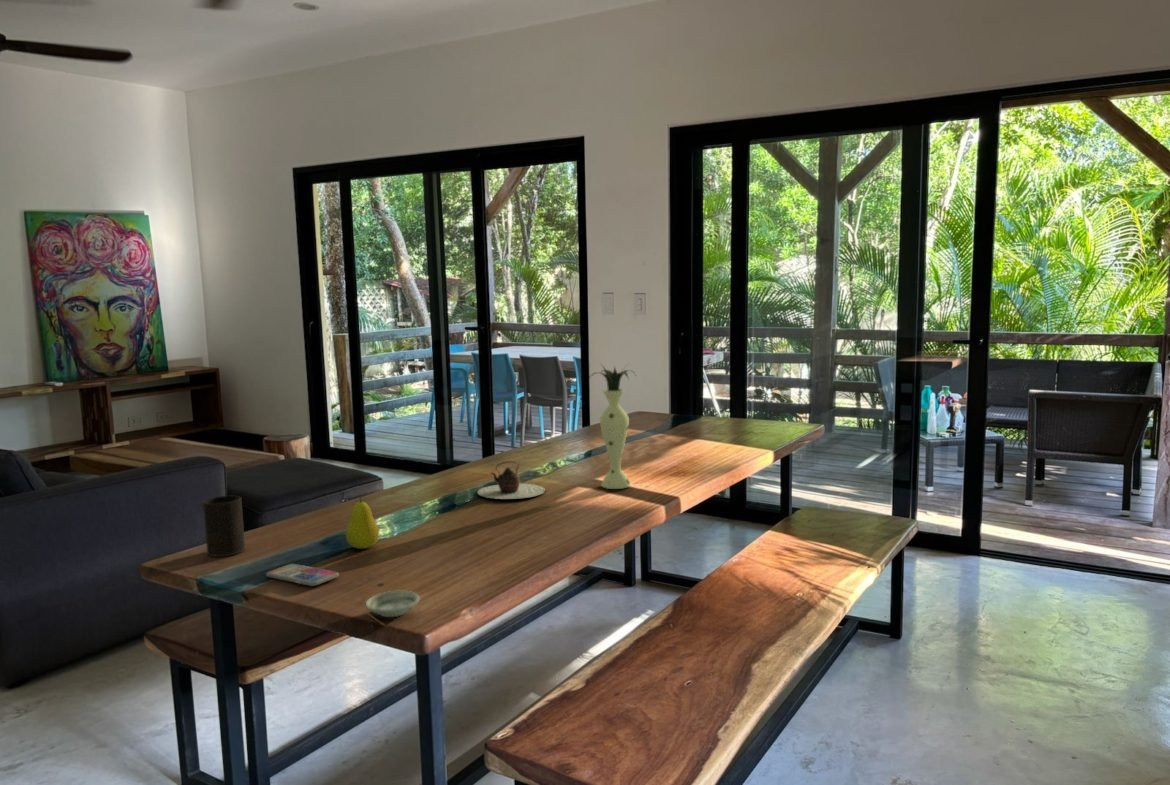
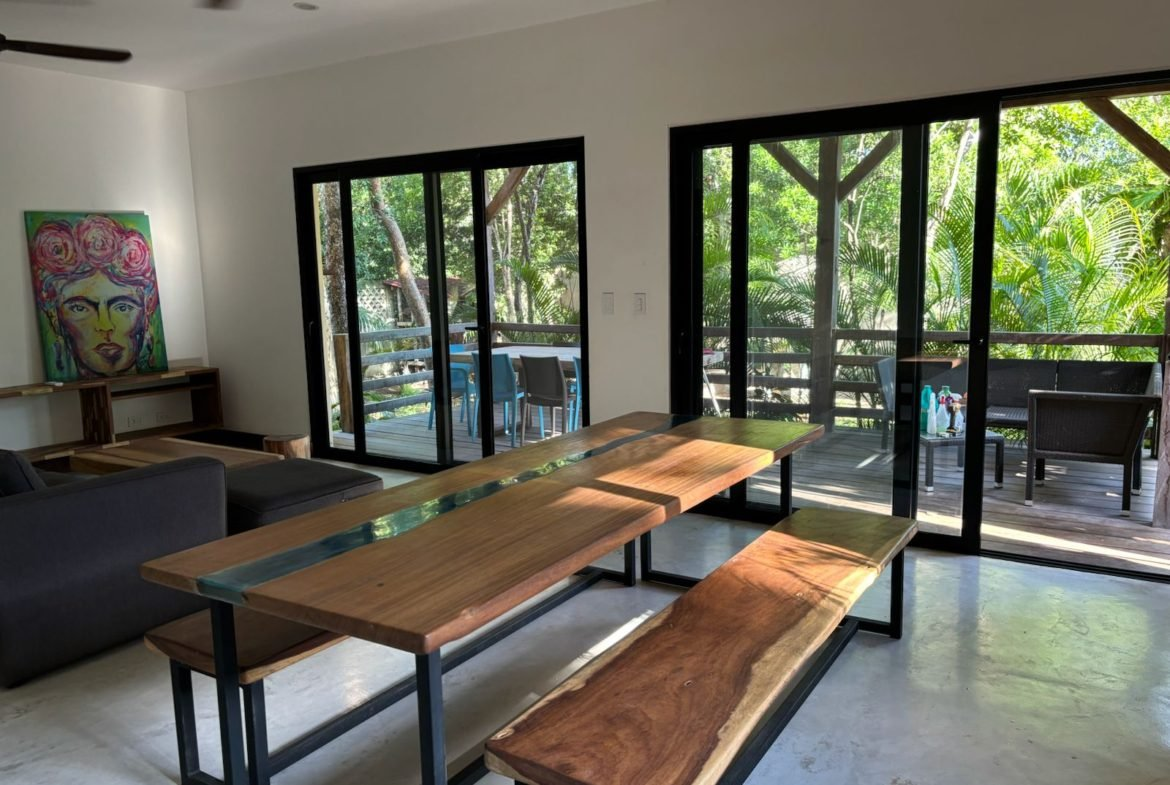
- smartphone [265,563,340,587]
- vase [587,362,638,490]
- cup [202,495,246,558]
- teapot [476,460,546,500]
- saucer [365,590,421,618]
- fruit [345,494,380,550]
